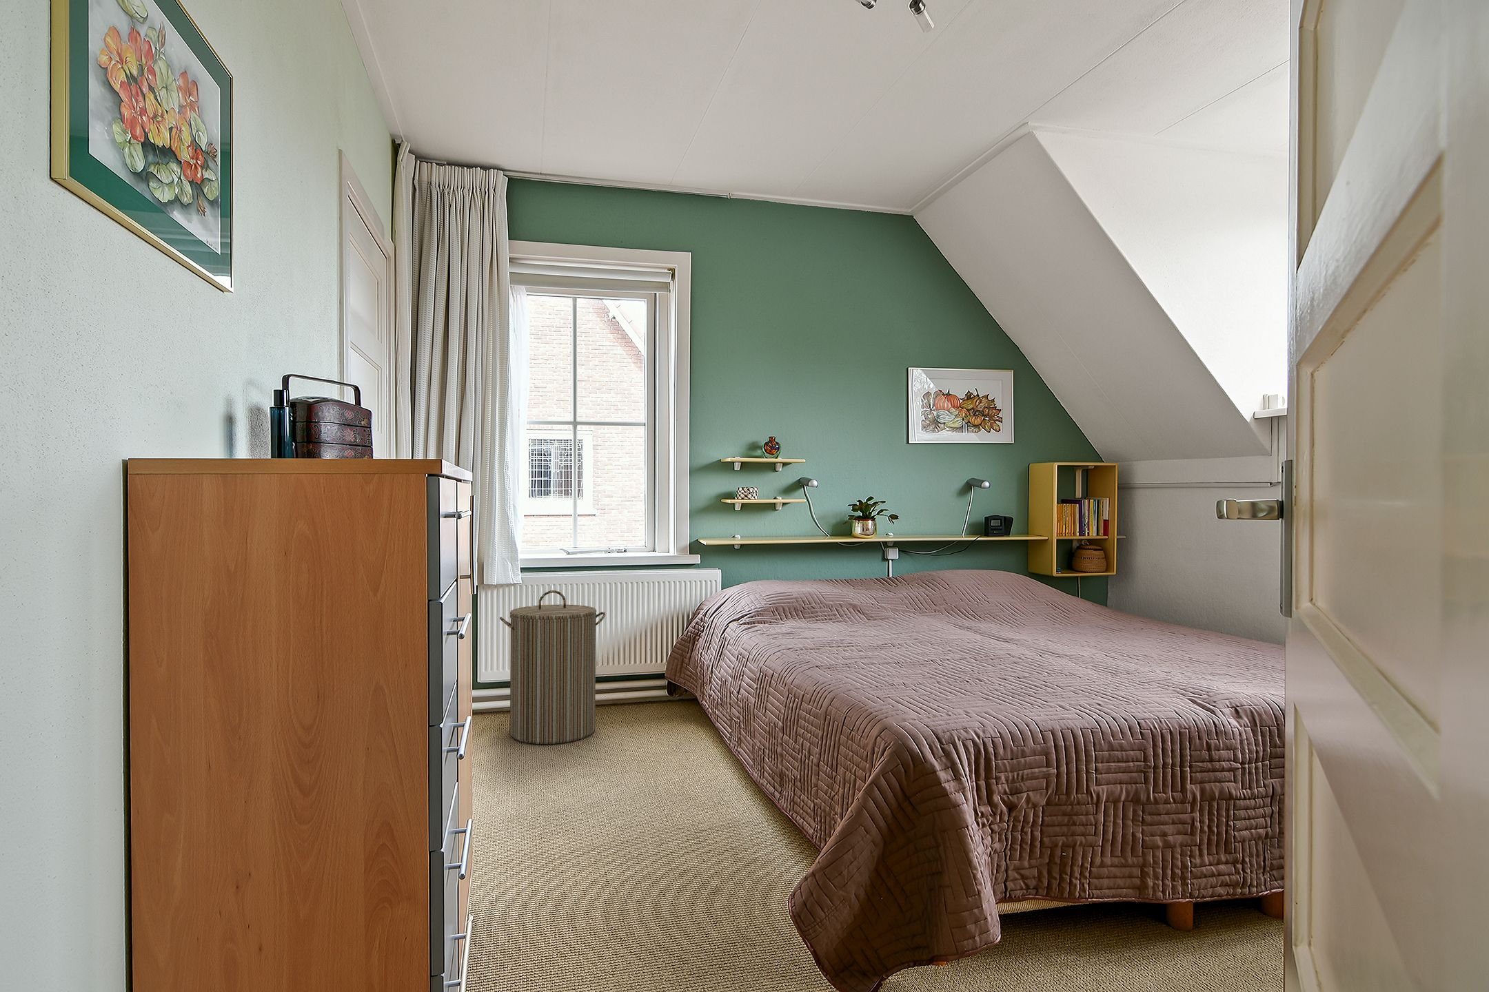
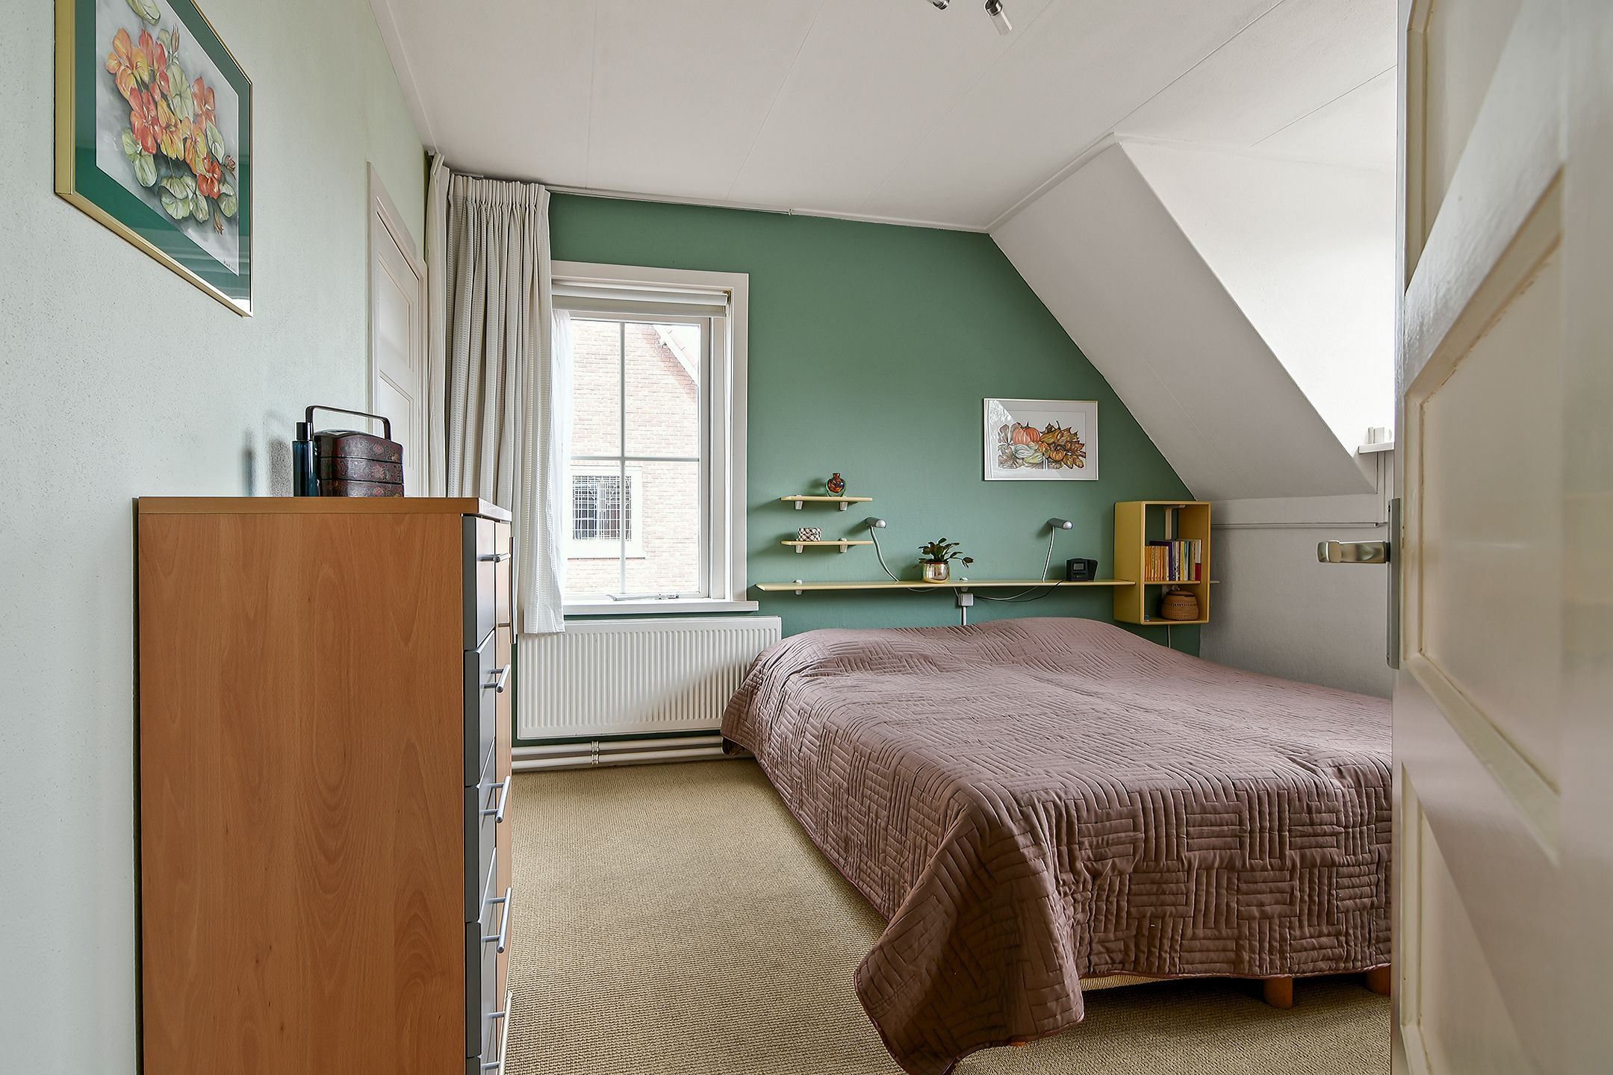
- laundry hamper [499,590,606,745]
